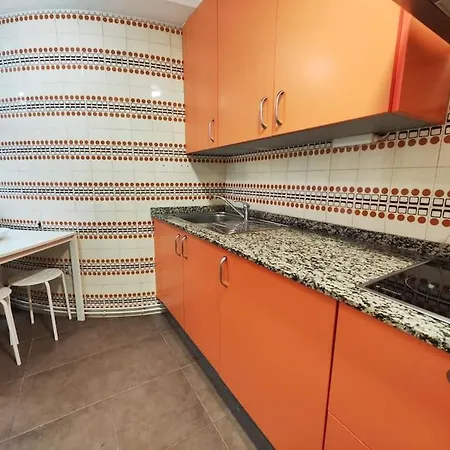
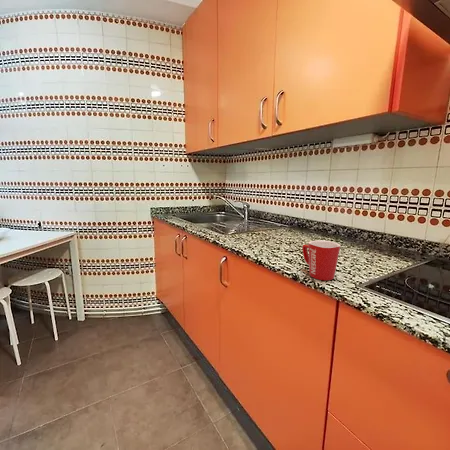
+ mug [301,239,341,281]
